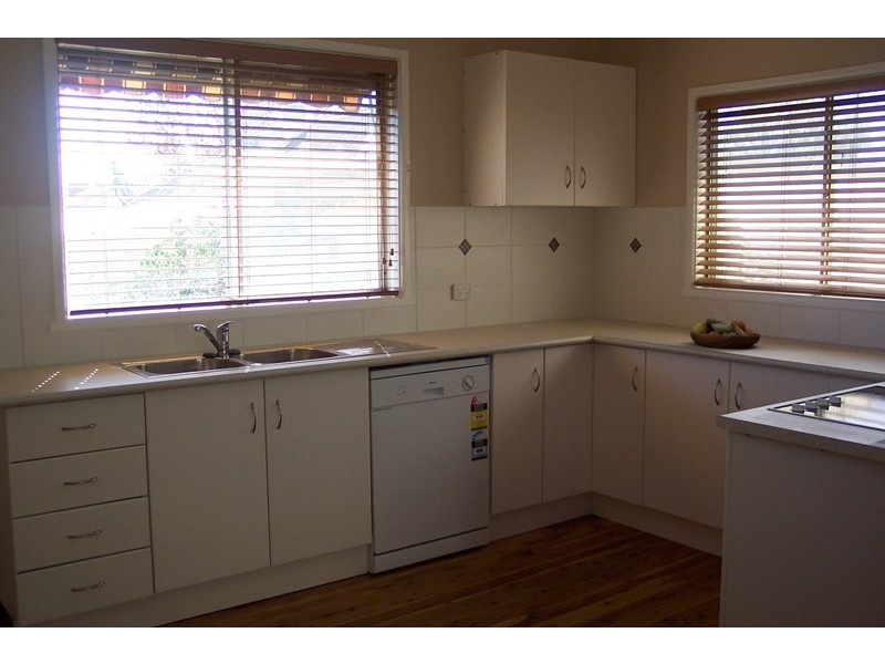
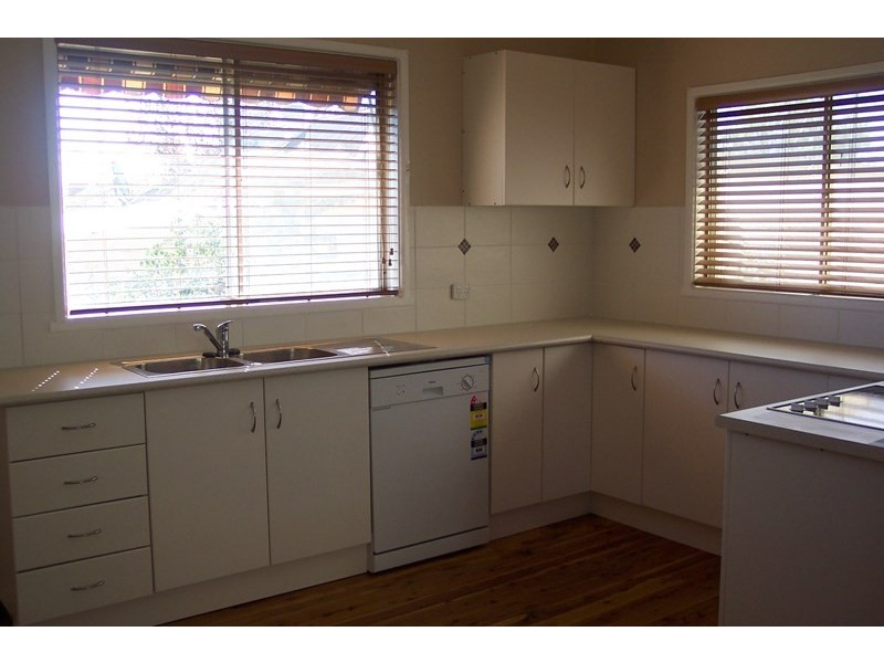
- fruit bowl [689,315,761,349]
